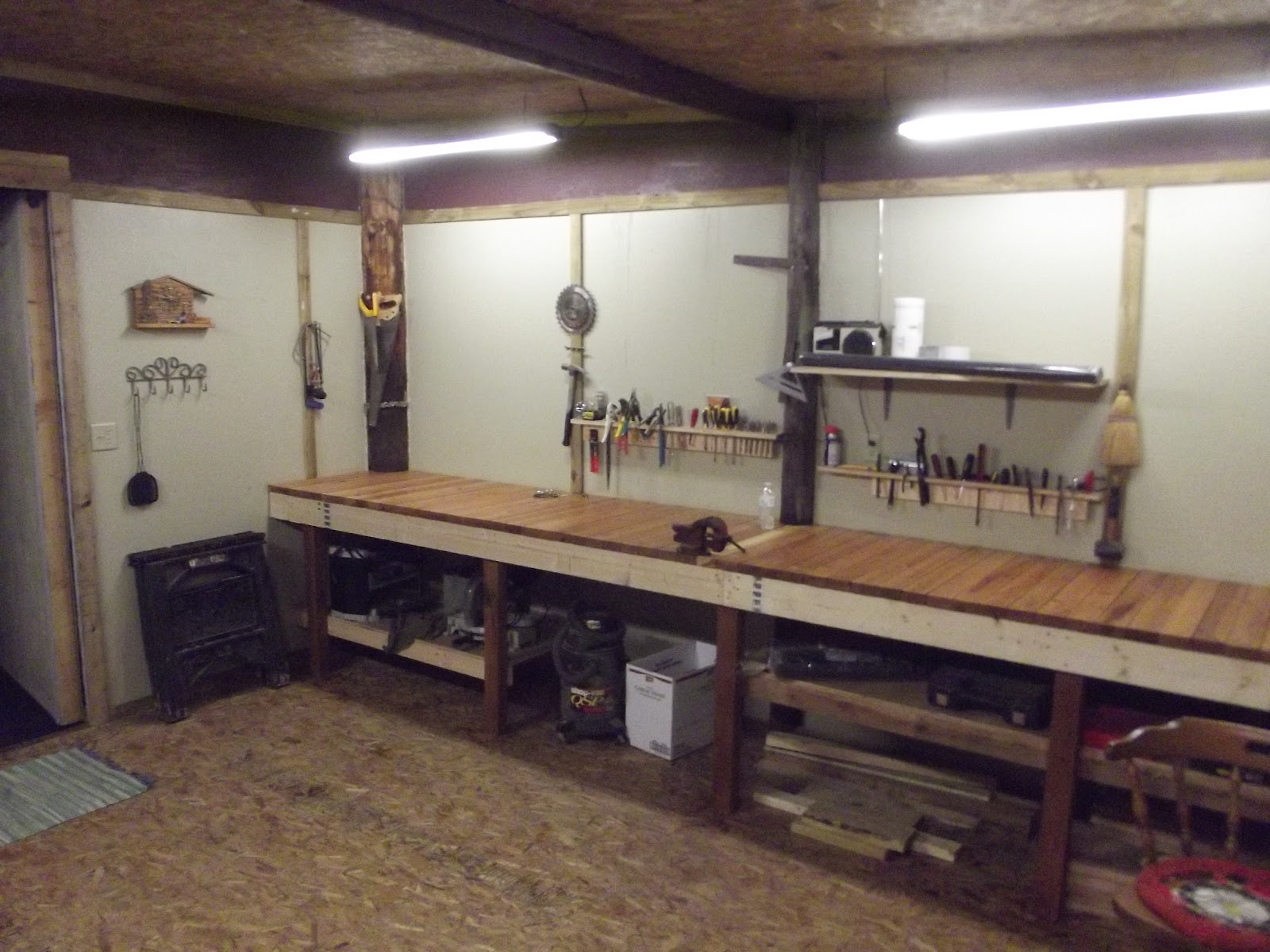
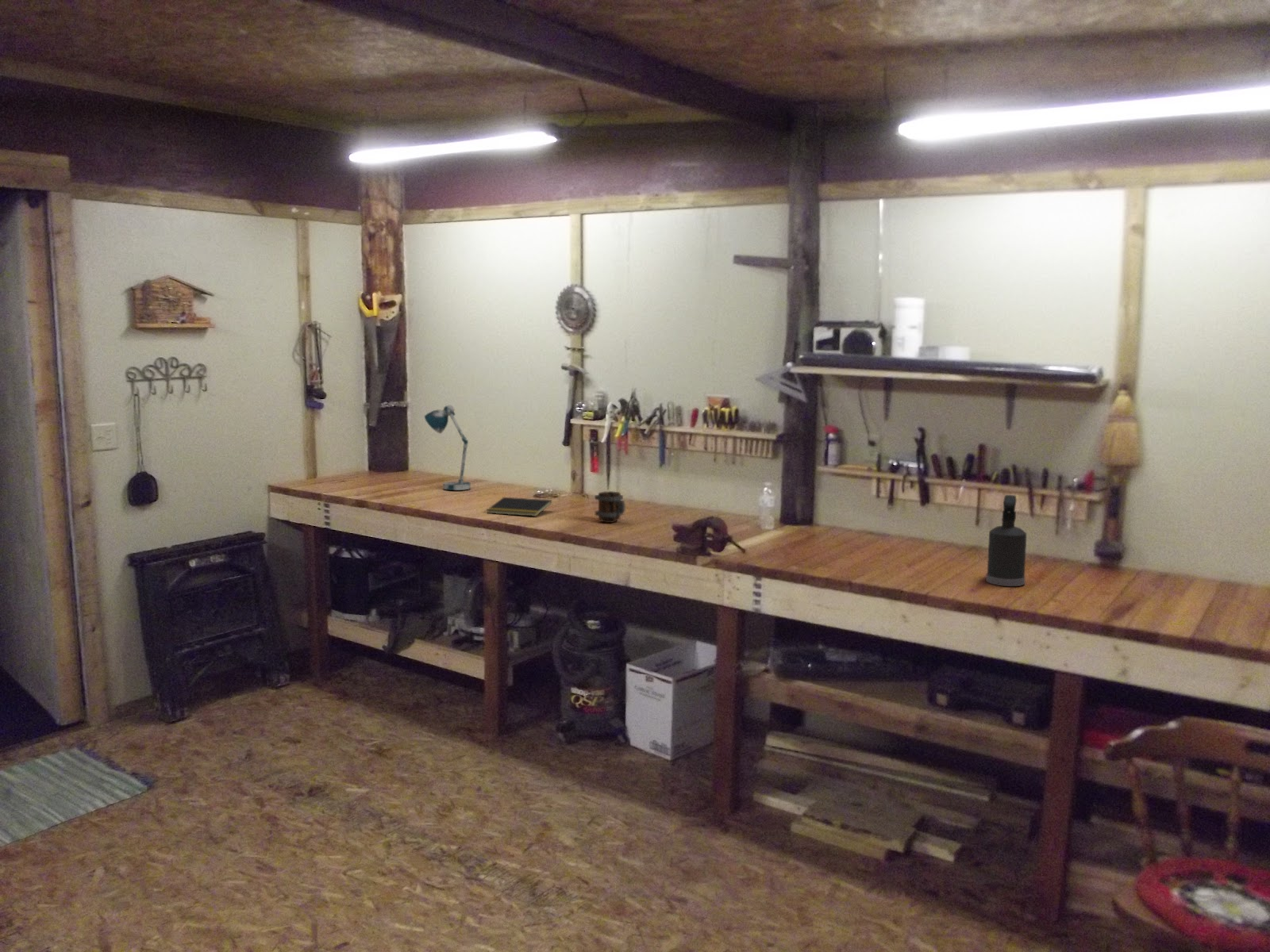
+ desk lamp [424,404,471,491]
+ mug [594,490,625,524]
+ spray bottle [985,494,1027,587]
+ notepad [486,497,552,517]
